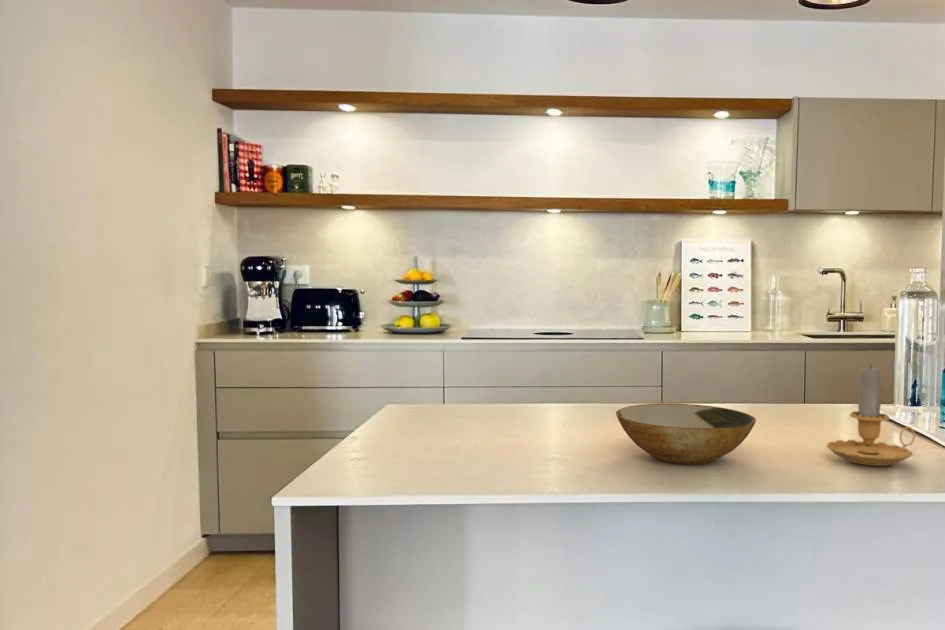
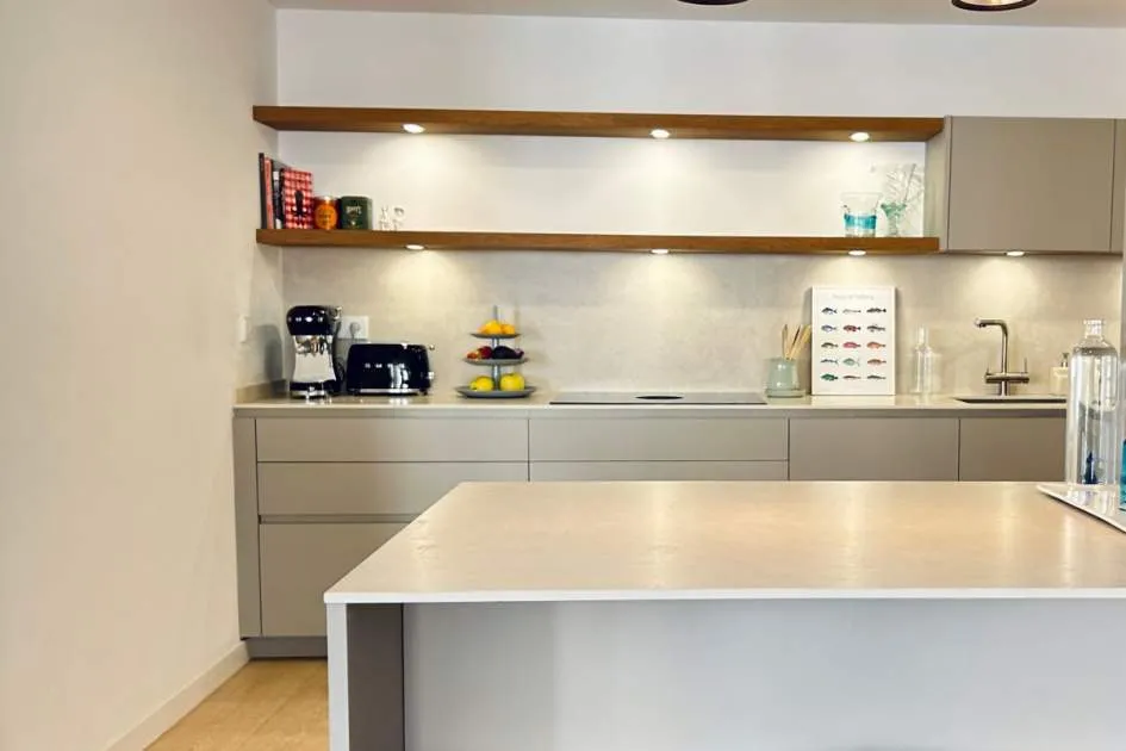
- candle [826,364,916,467]
- bowl [615,403,757,466]
